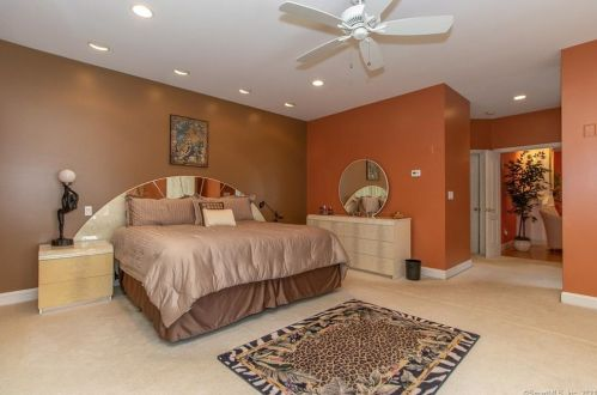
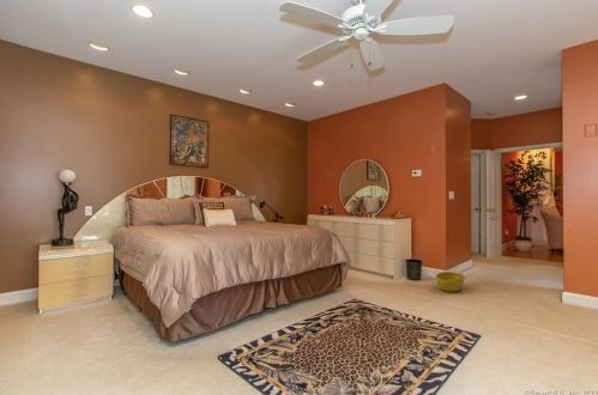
+ basket [433,269,469,293]
